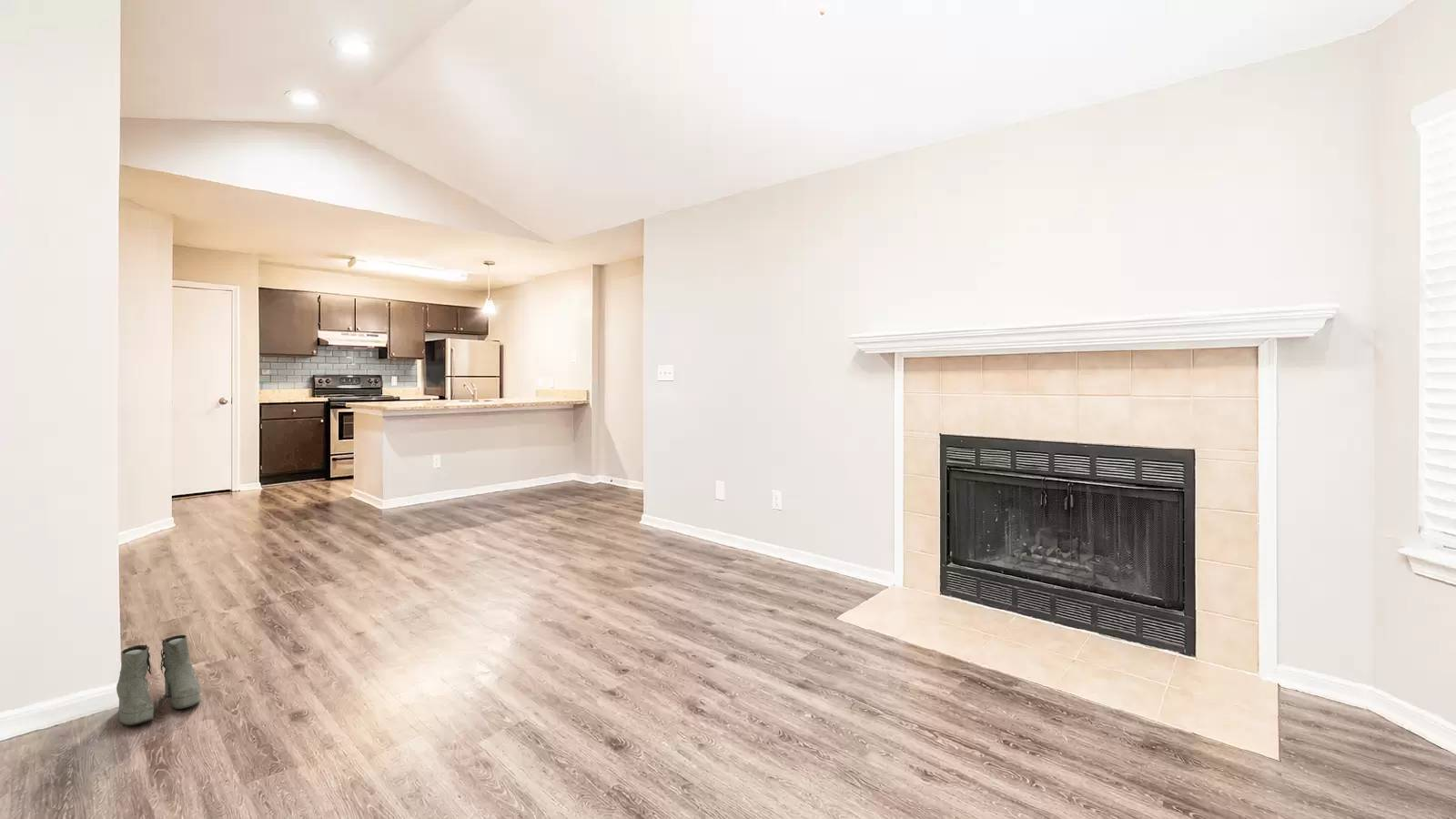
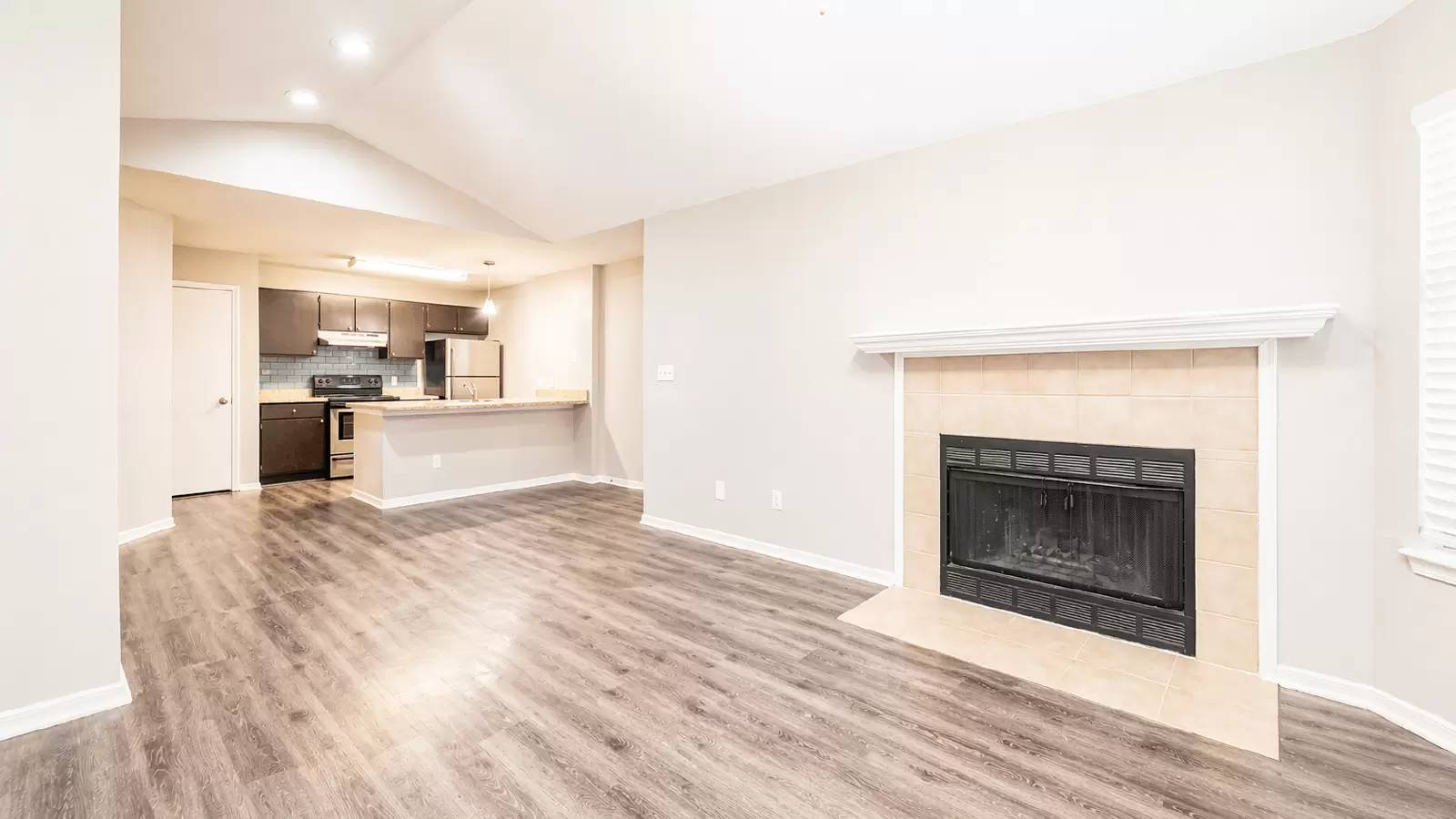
- boots [116,634,201,726]
